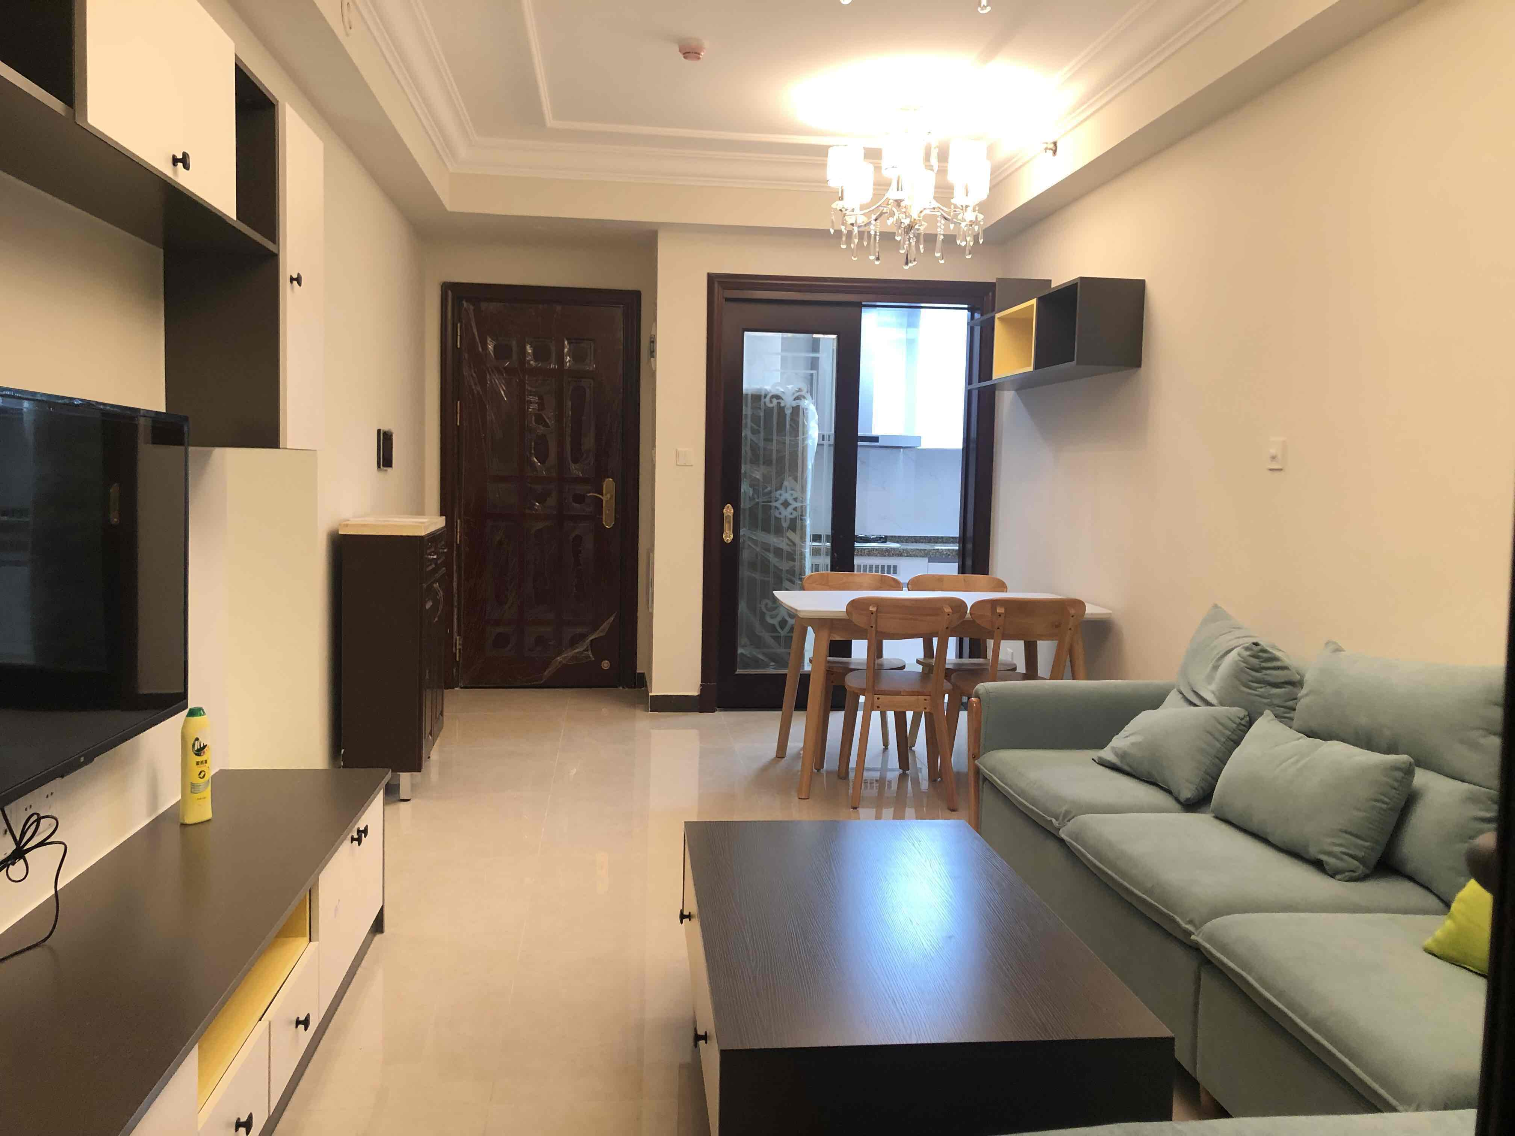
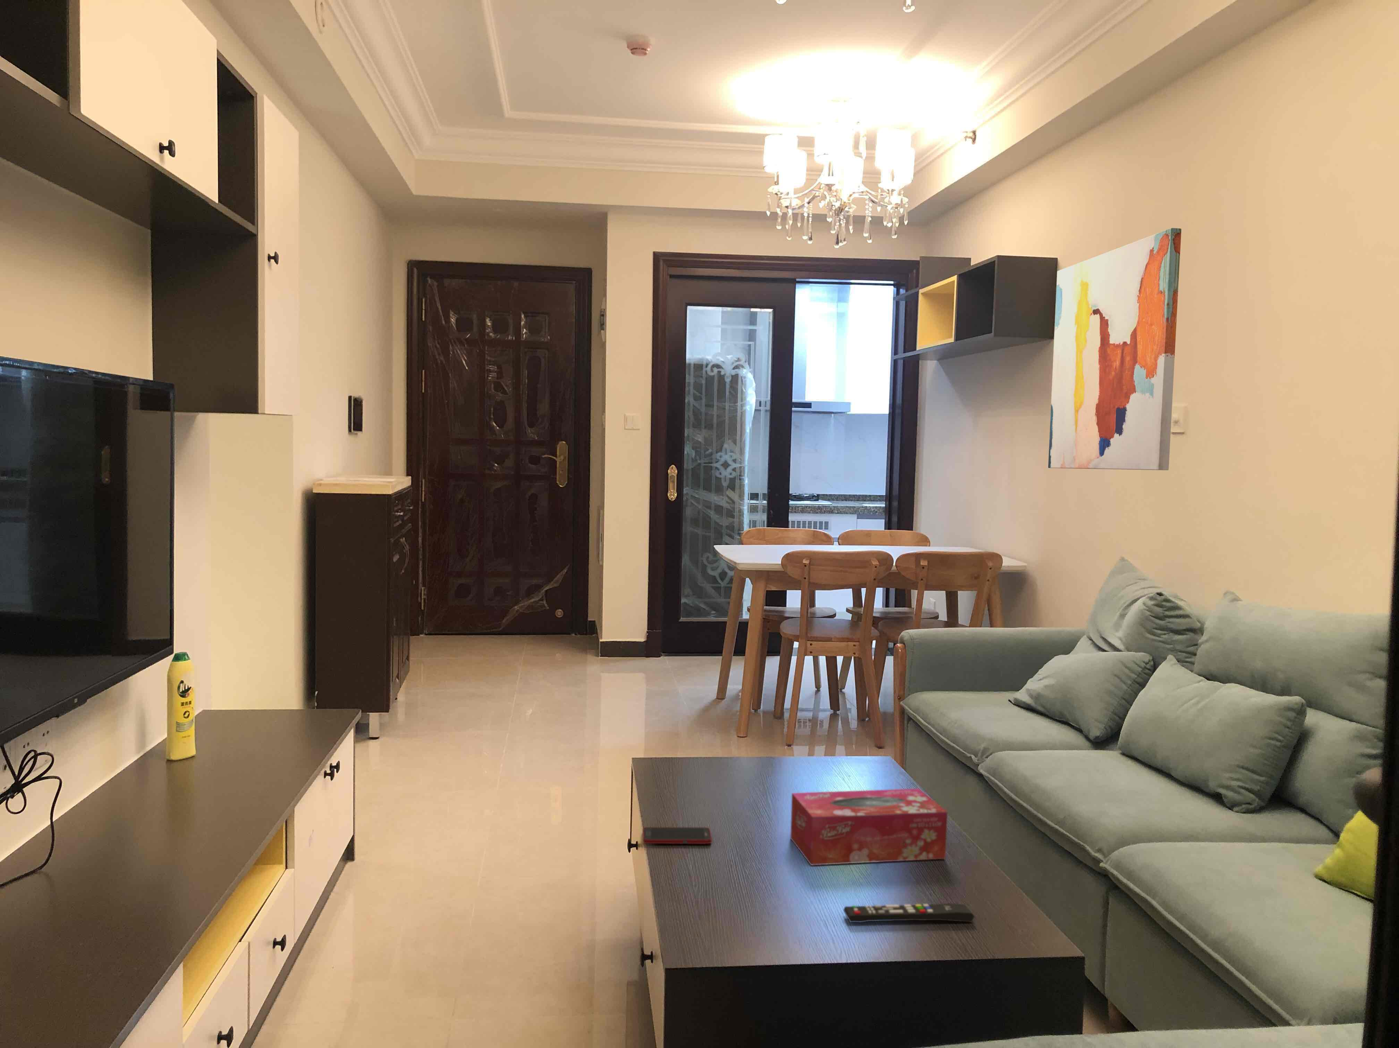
+ remote control [843,903,975,923]
+ tissue box [790,788,948,865]
+ wall art [1048,228,1182,471]
+ cell phone [642,827,713,844]
